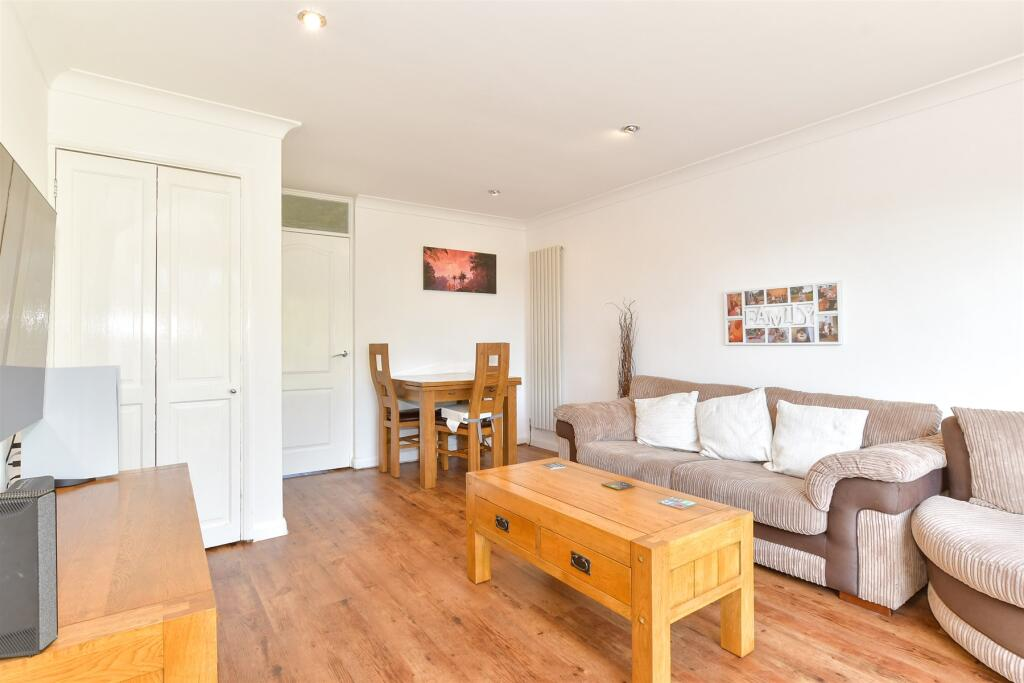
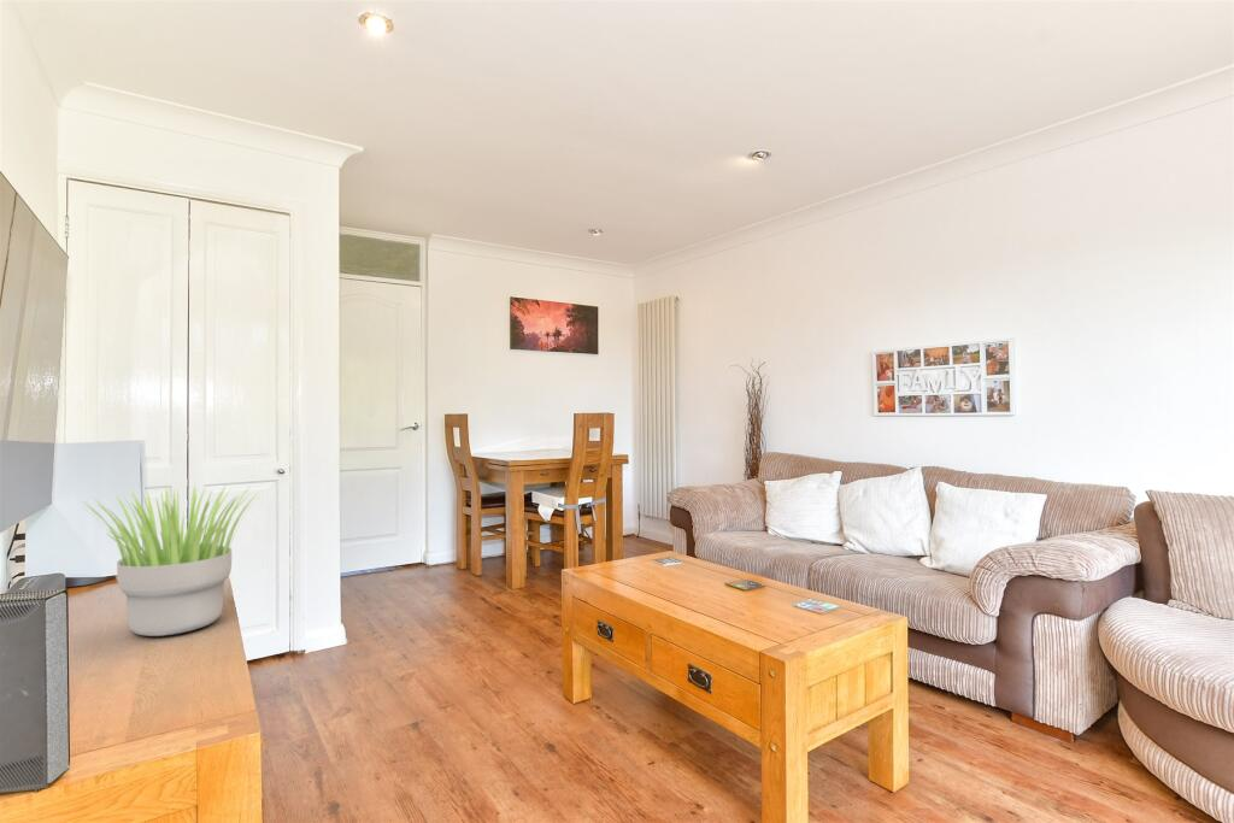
+ potted plant [81,483,266,637]
